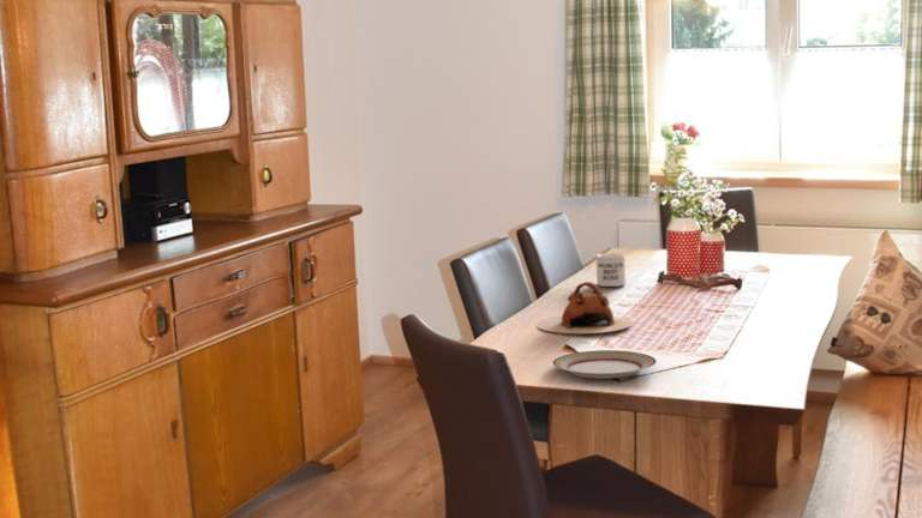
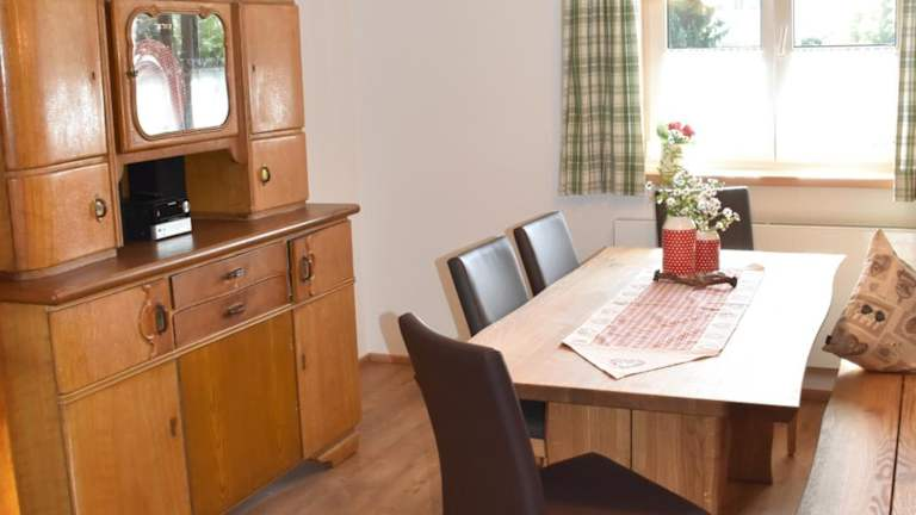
- teapot [535,281,633,335]
- mug [595,252,628,288]
- plate [551,349,658,380]
